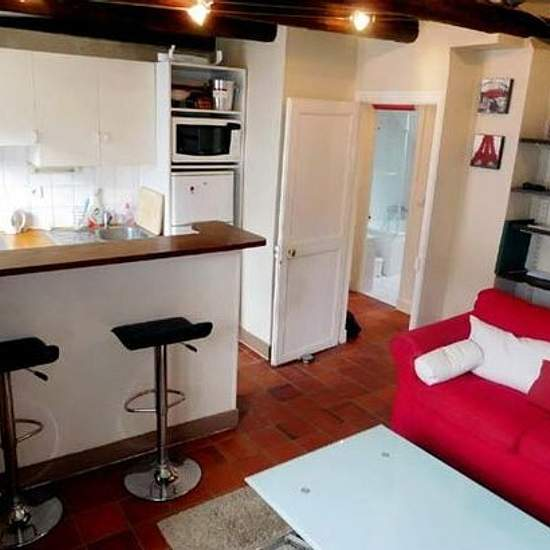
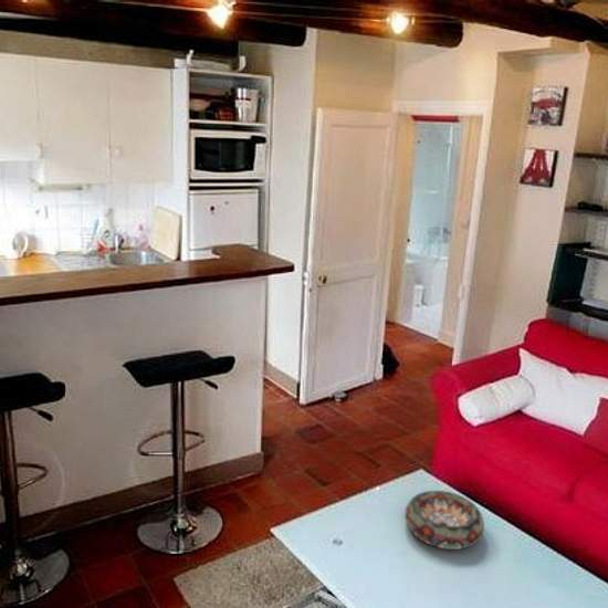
+ decorative bowl [403,490,485,551]
